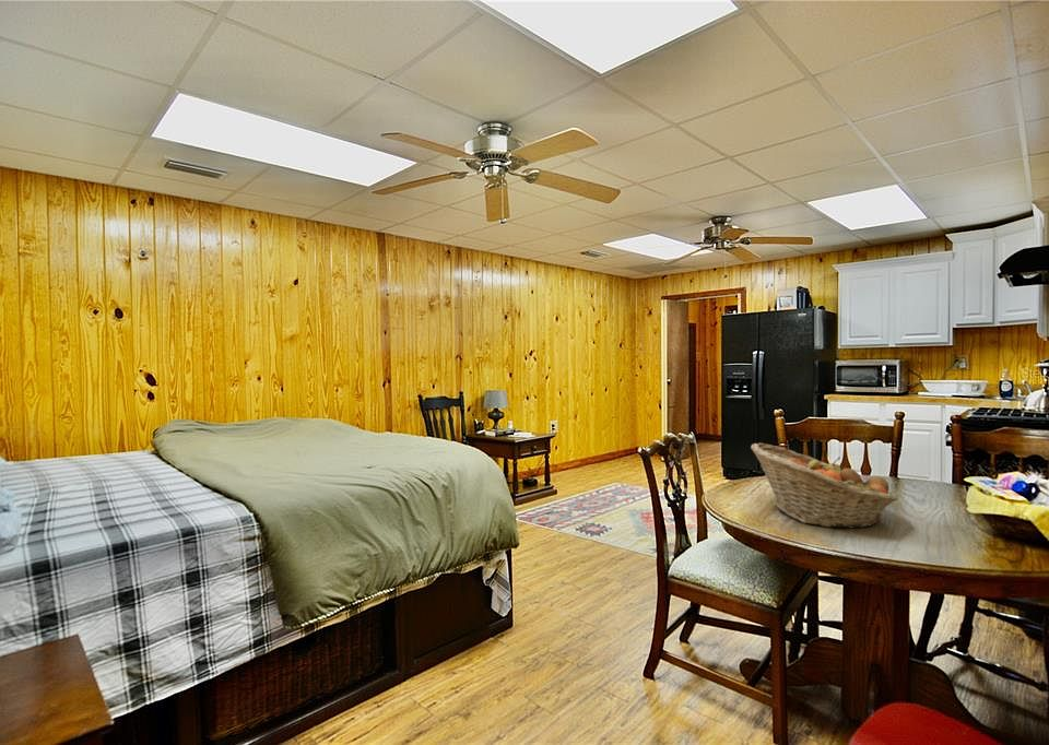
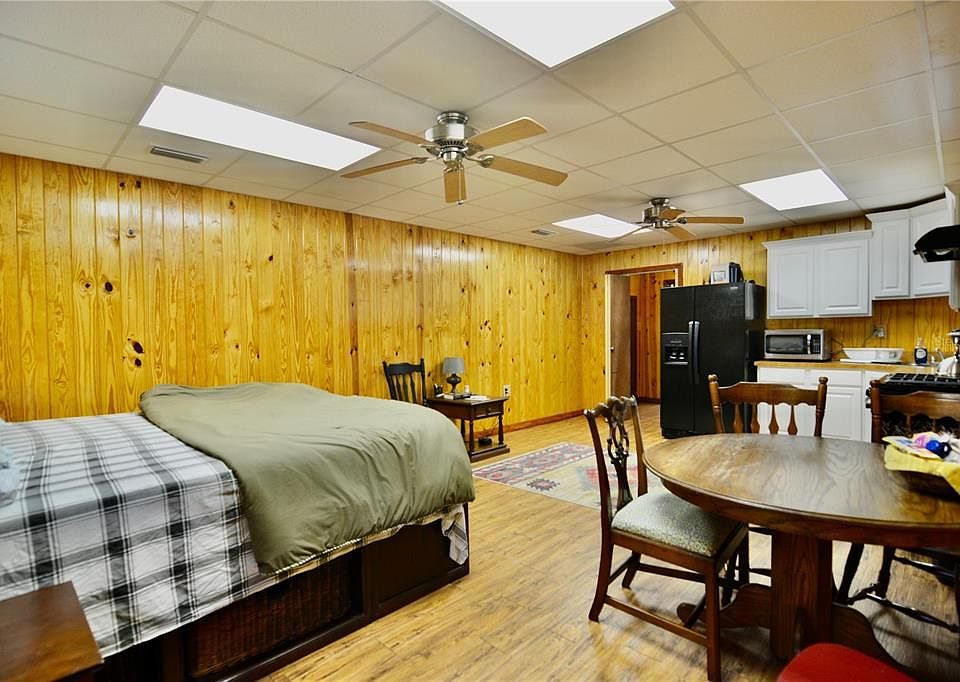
- fruit basket [750,442,898,530]
